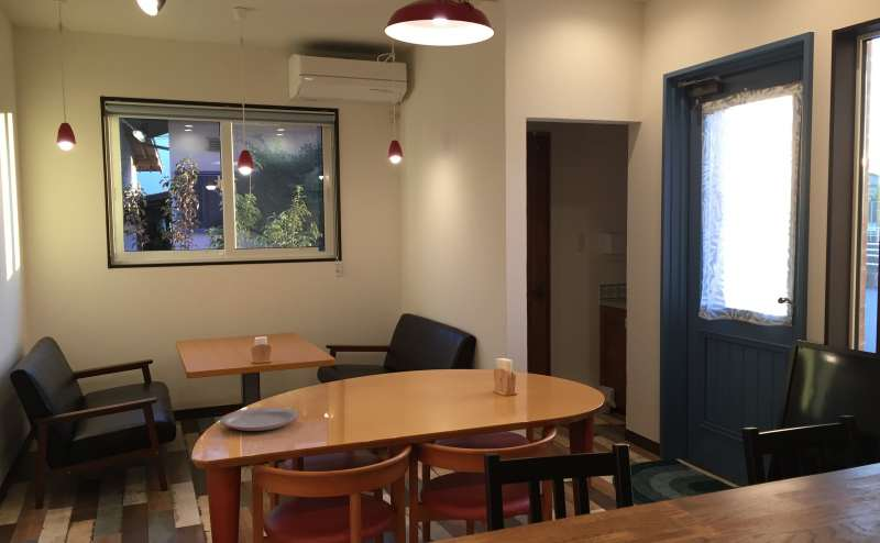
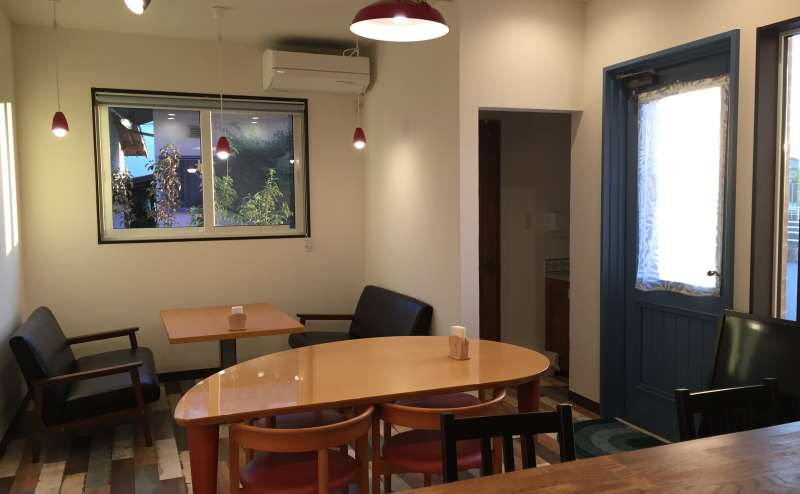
- plate [219,407,300,432]
